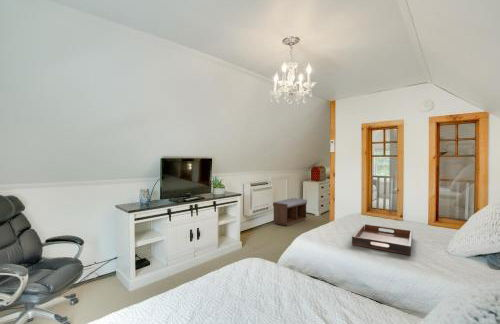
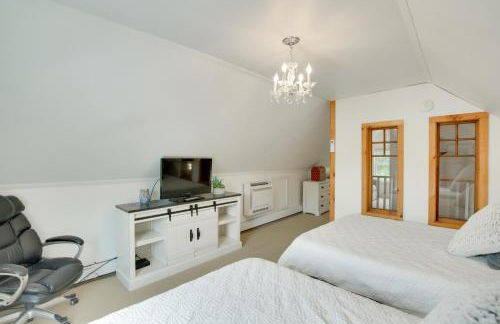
- serving tray [351,223,413,256]
- bench [272,197,308,227]
